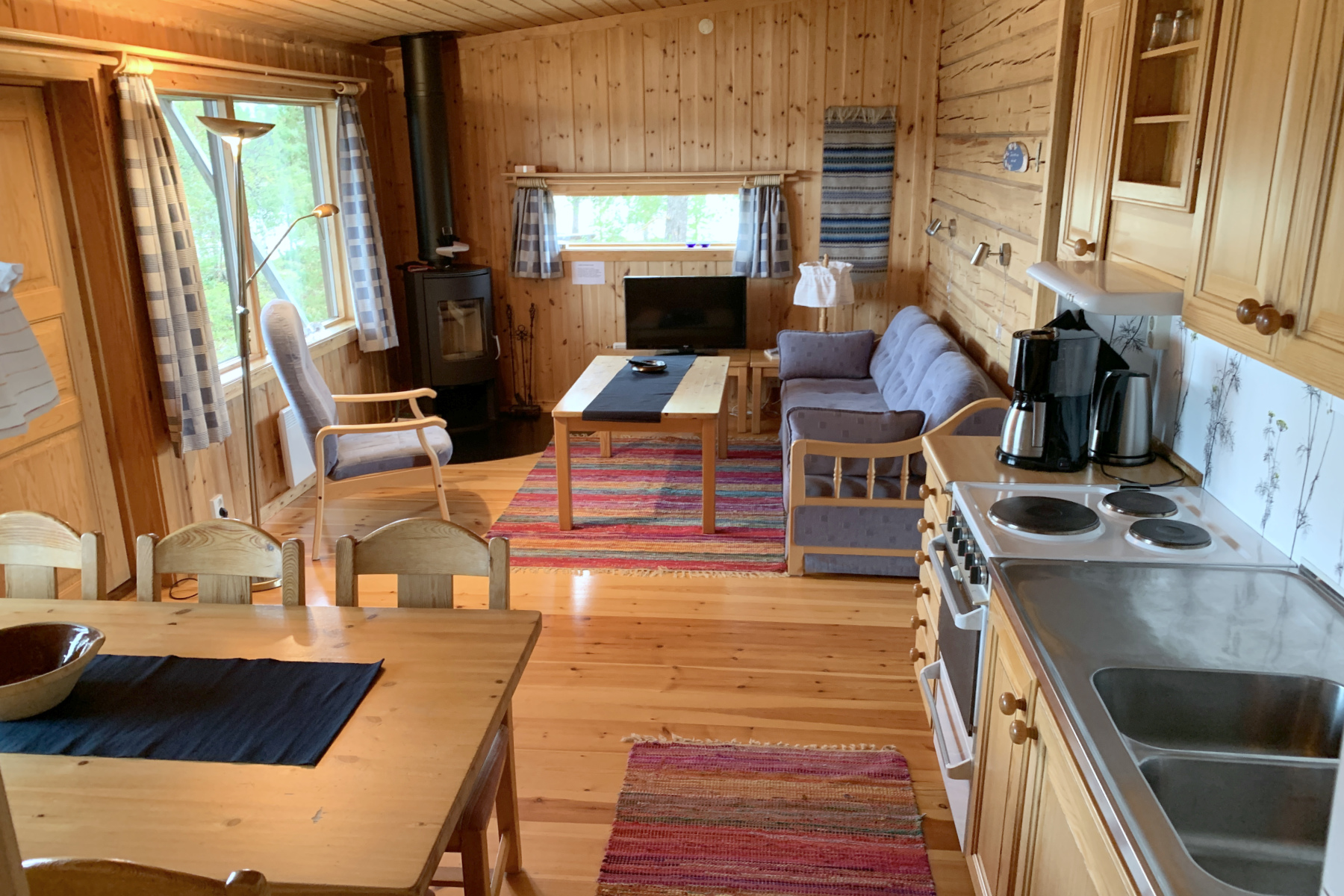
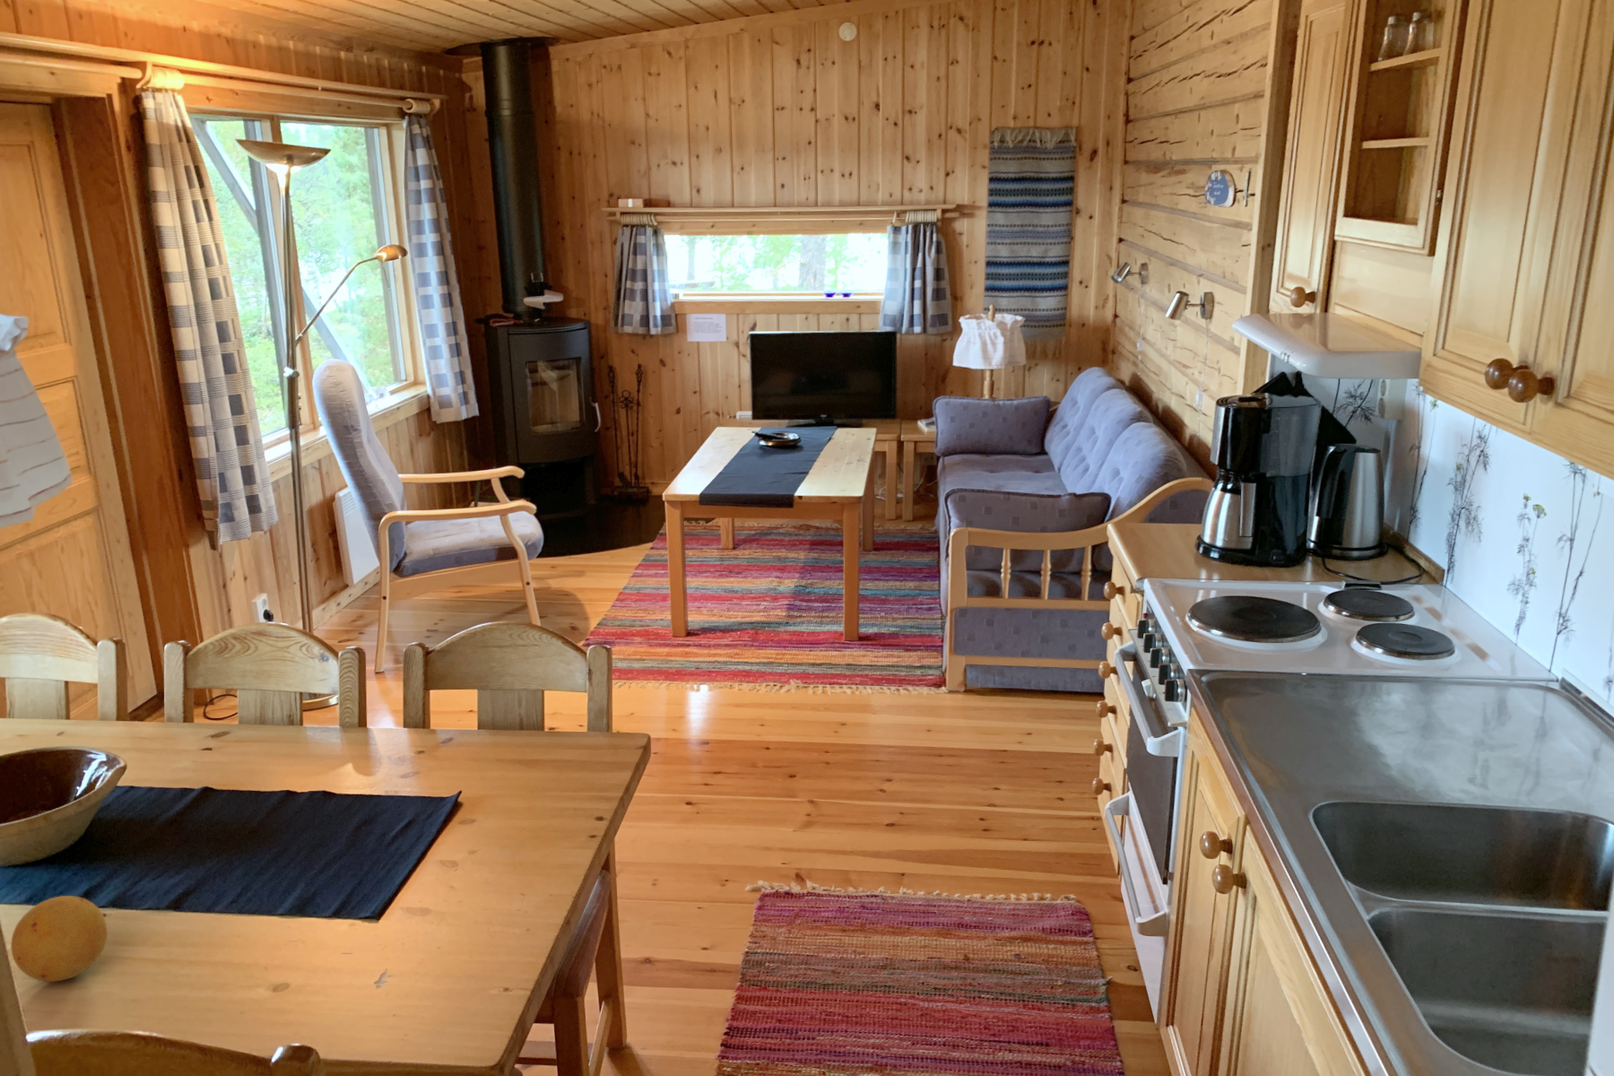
+ fruit [10,895,108,982]
